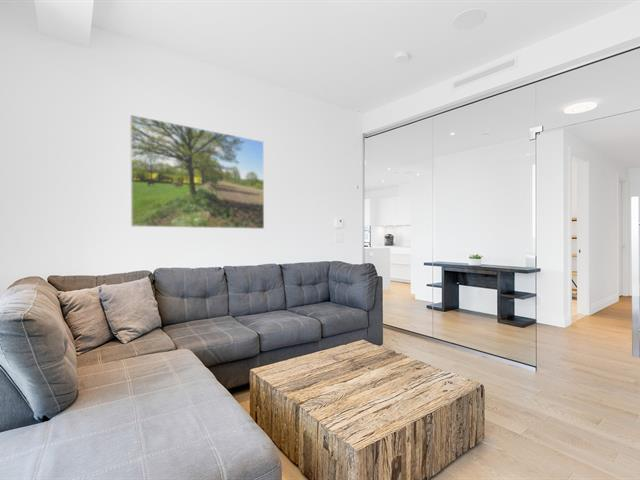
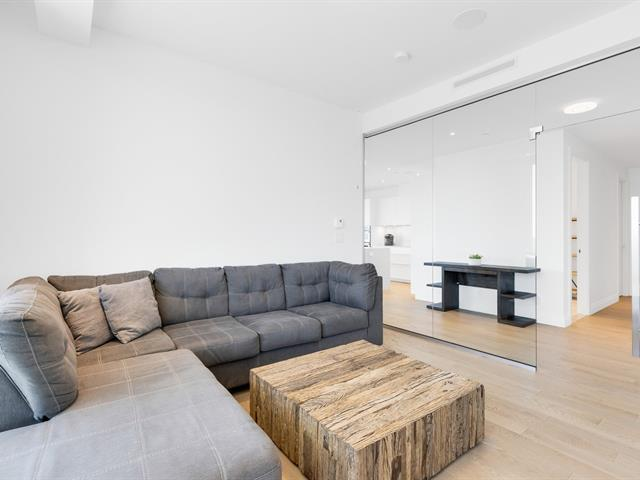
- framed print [129,114,265,230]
